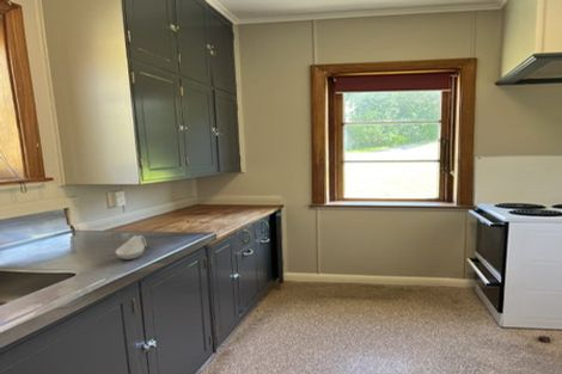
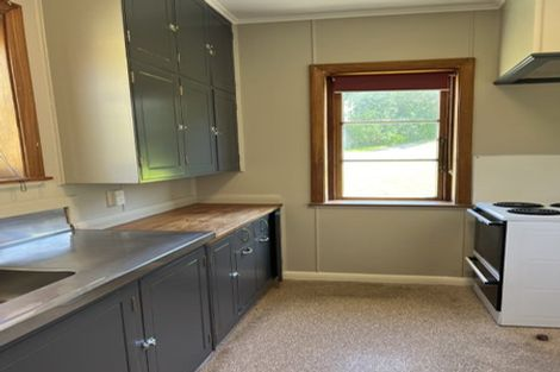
- spoon rest [114,234,148,260]
